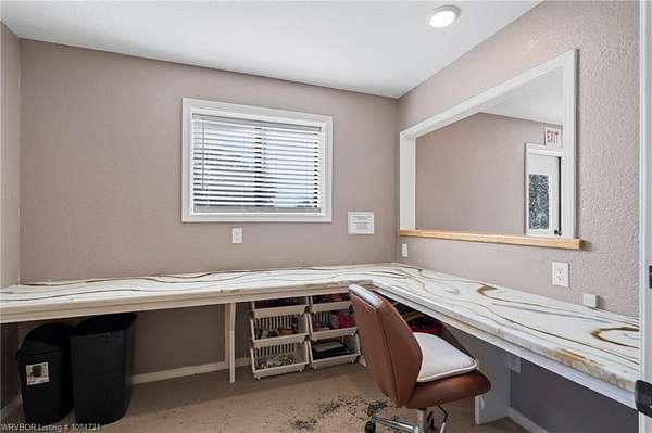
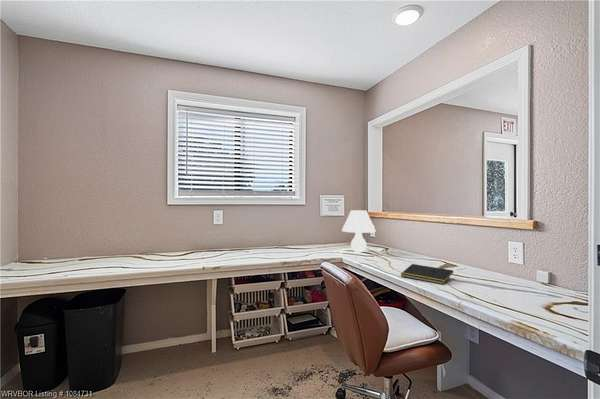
+ notepad [400,263,454,285]
+ table lamp [332,209,385,255]
